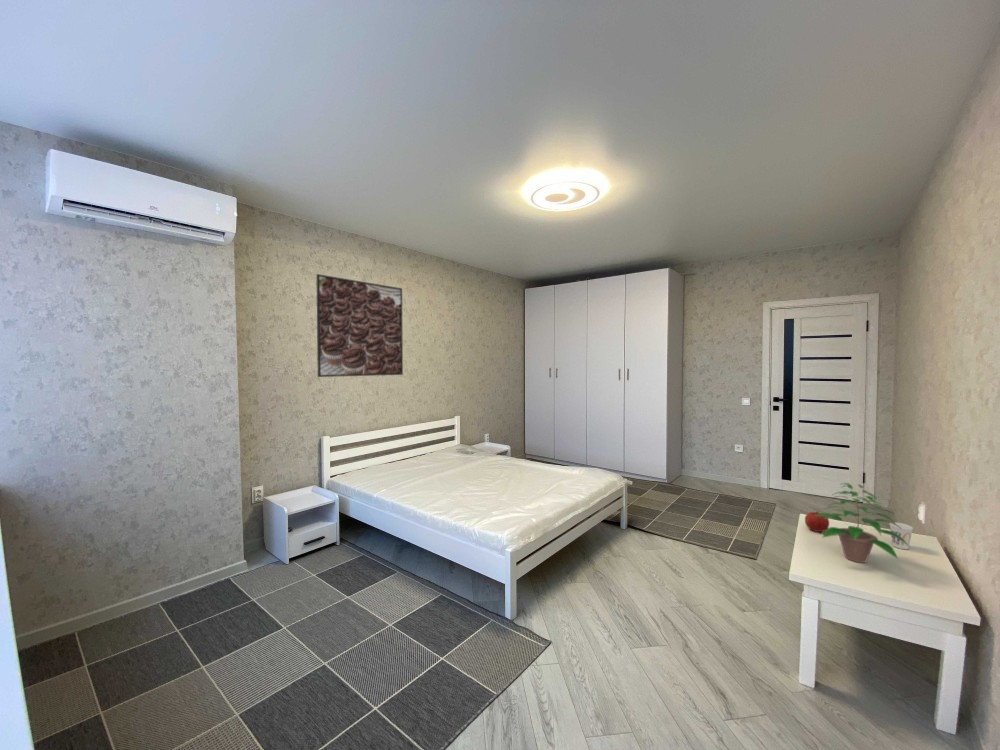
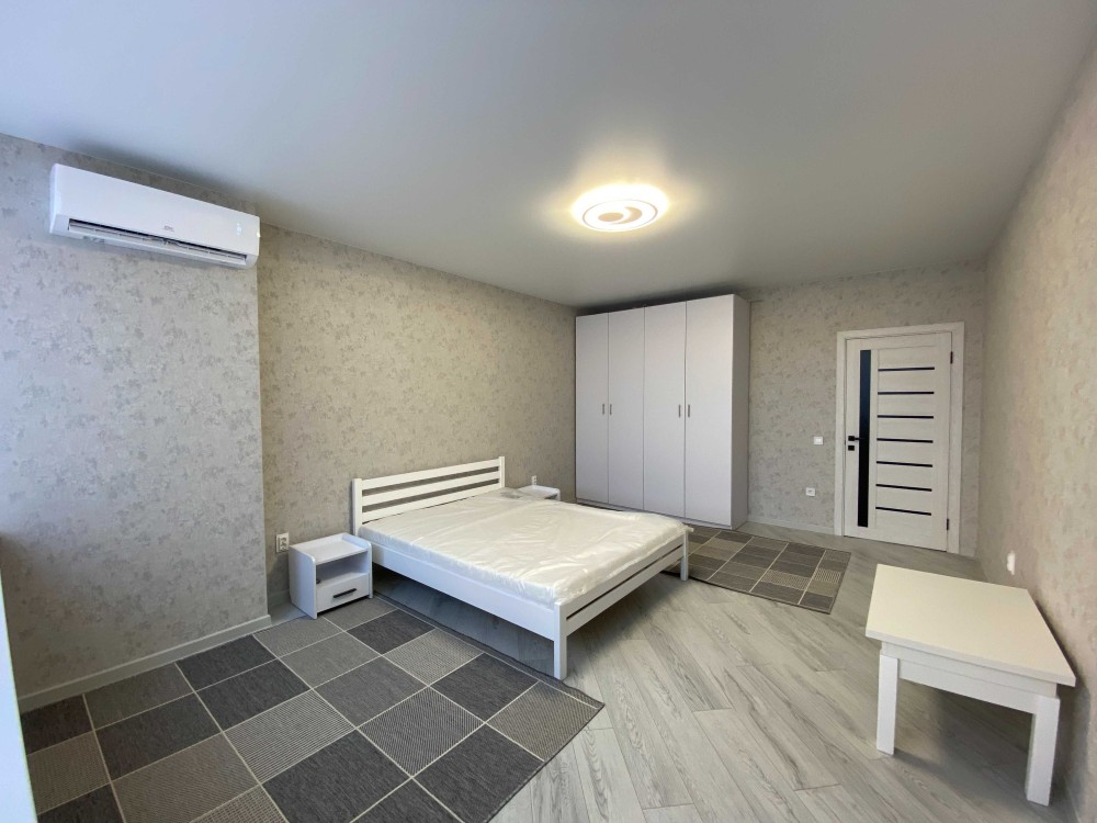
- cup [888,522,914,550]
- potted plant [814,482,910,564]
- apple [804,511,830,533]
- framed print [315,273,404,378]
